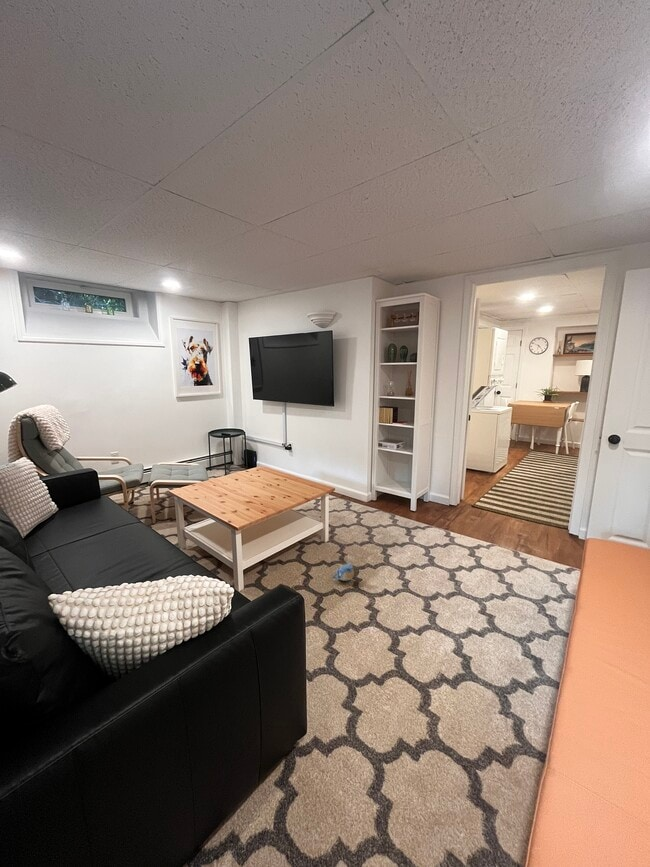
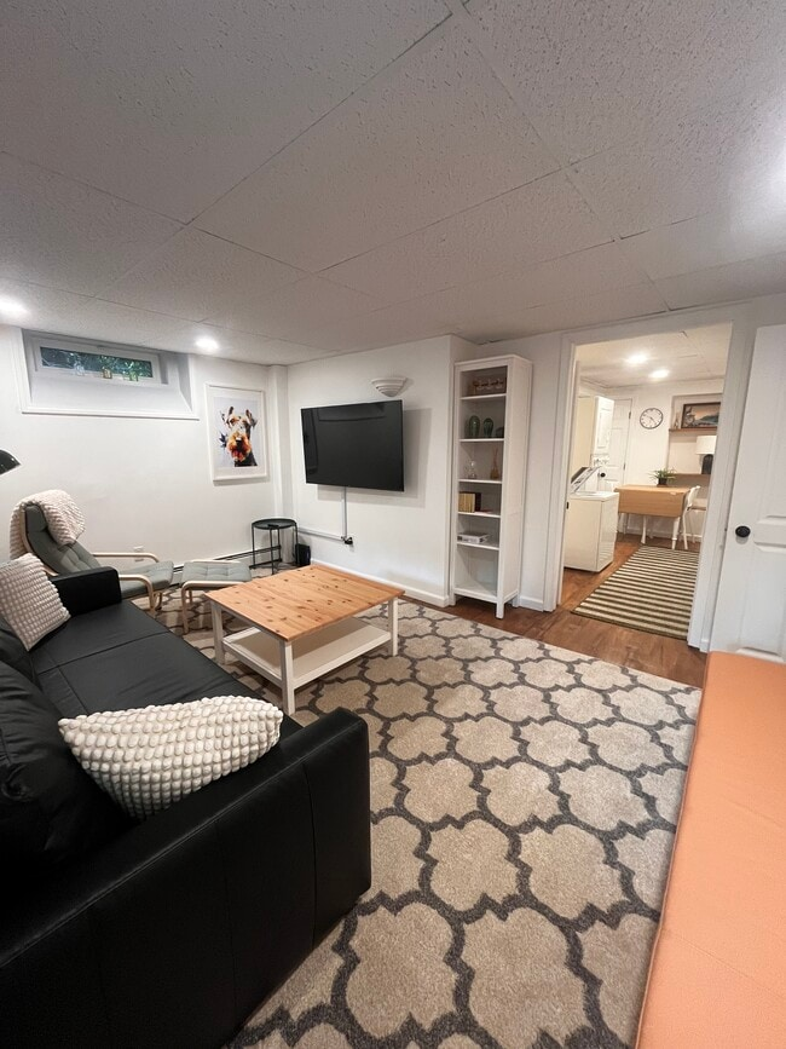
- plush toy [332,562,355,582]
